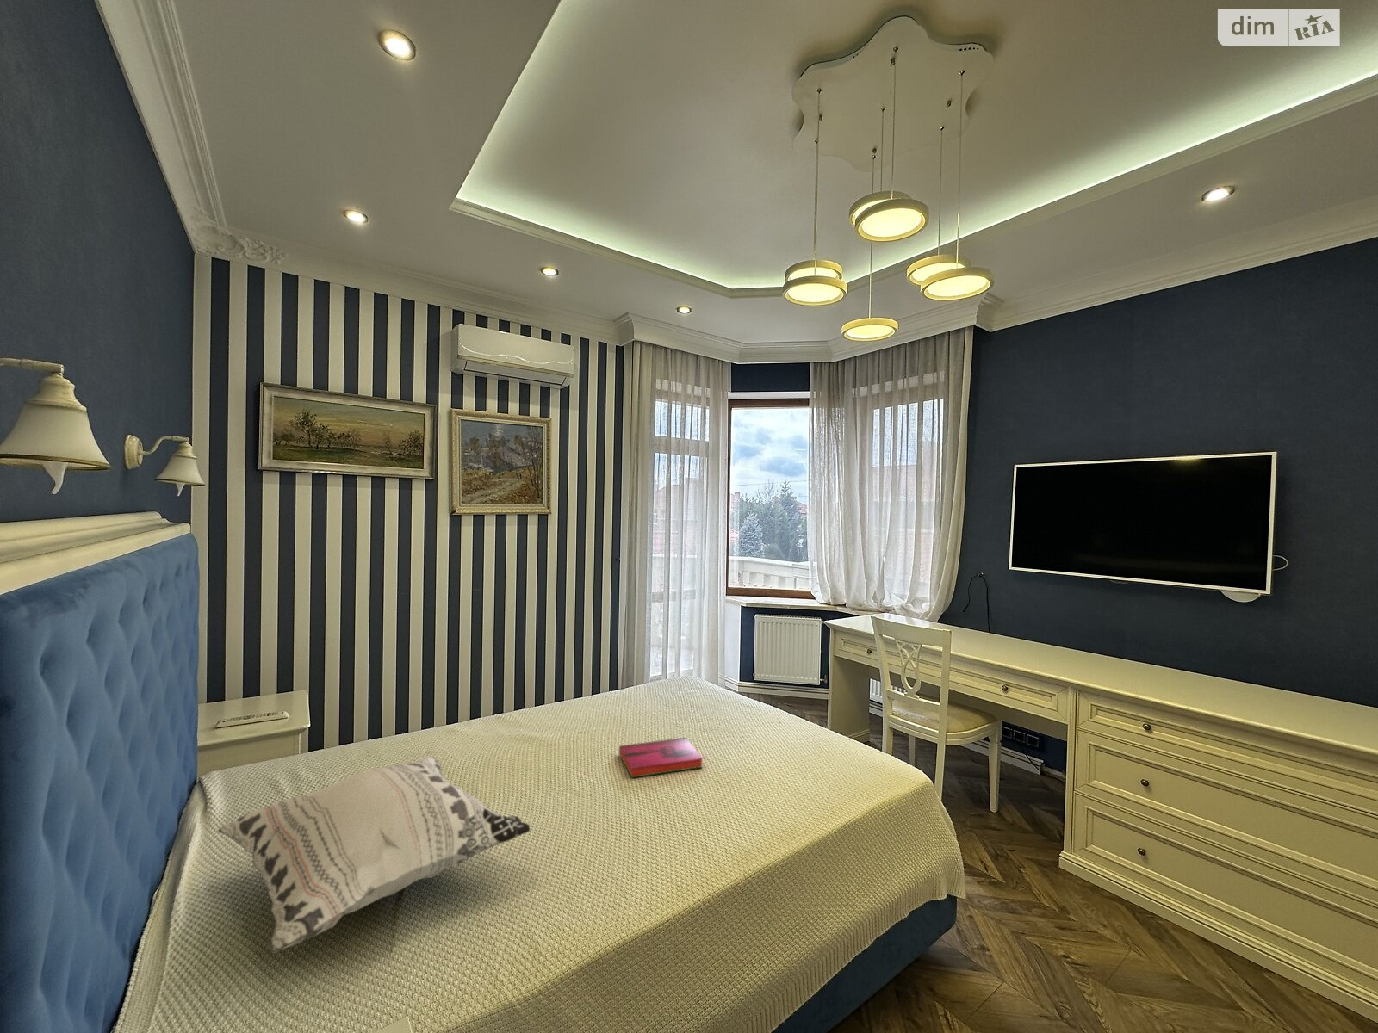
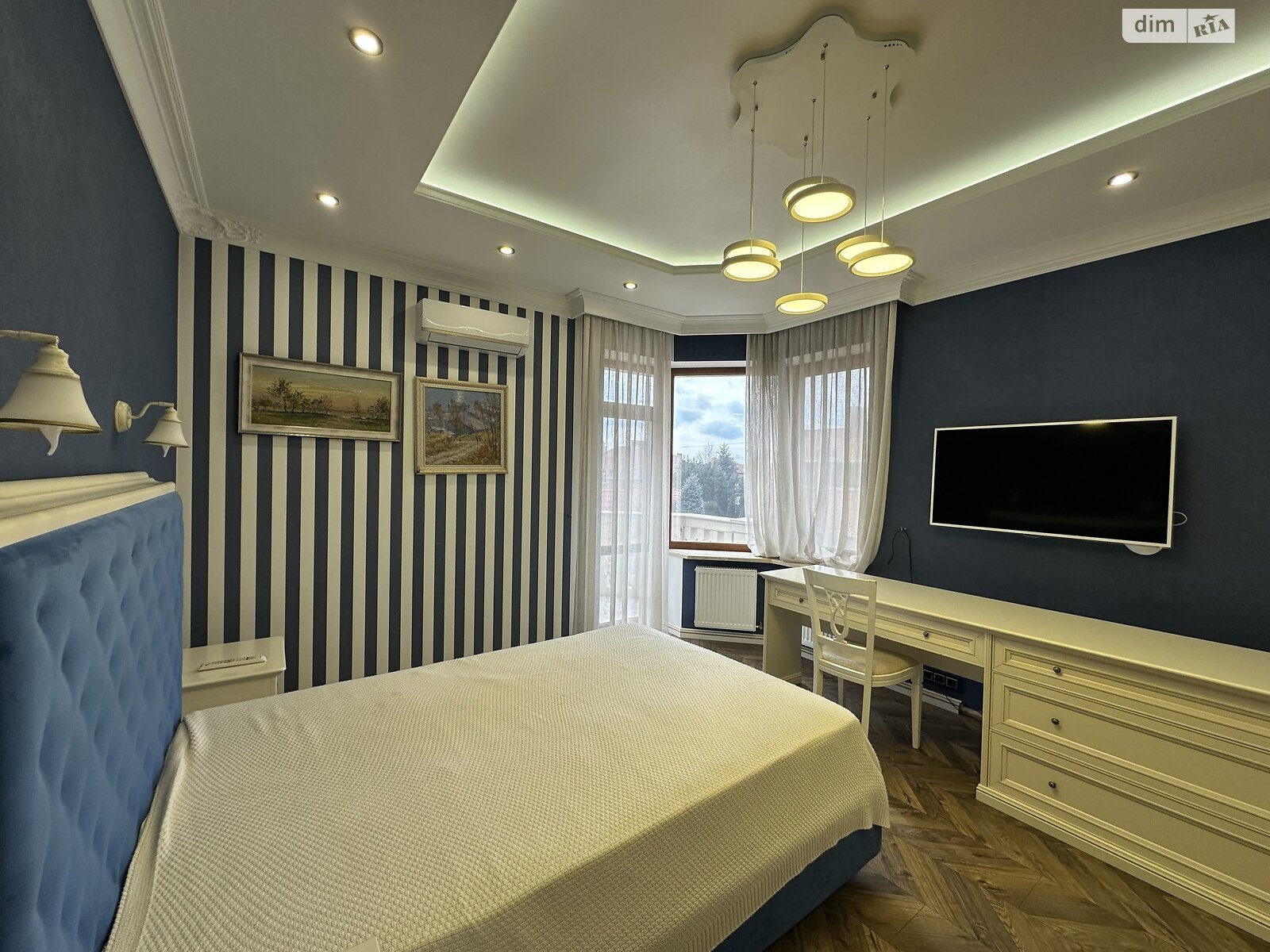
- hardback book [618,737,703,778]
- decorative pillow [217,756,532,953]
